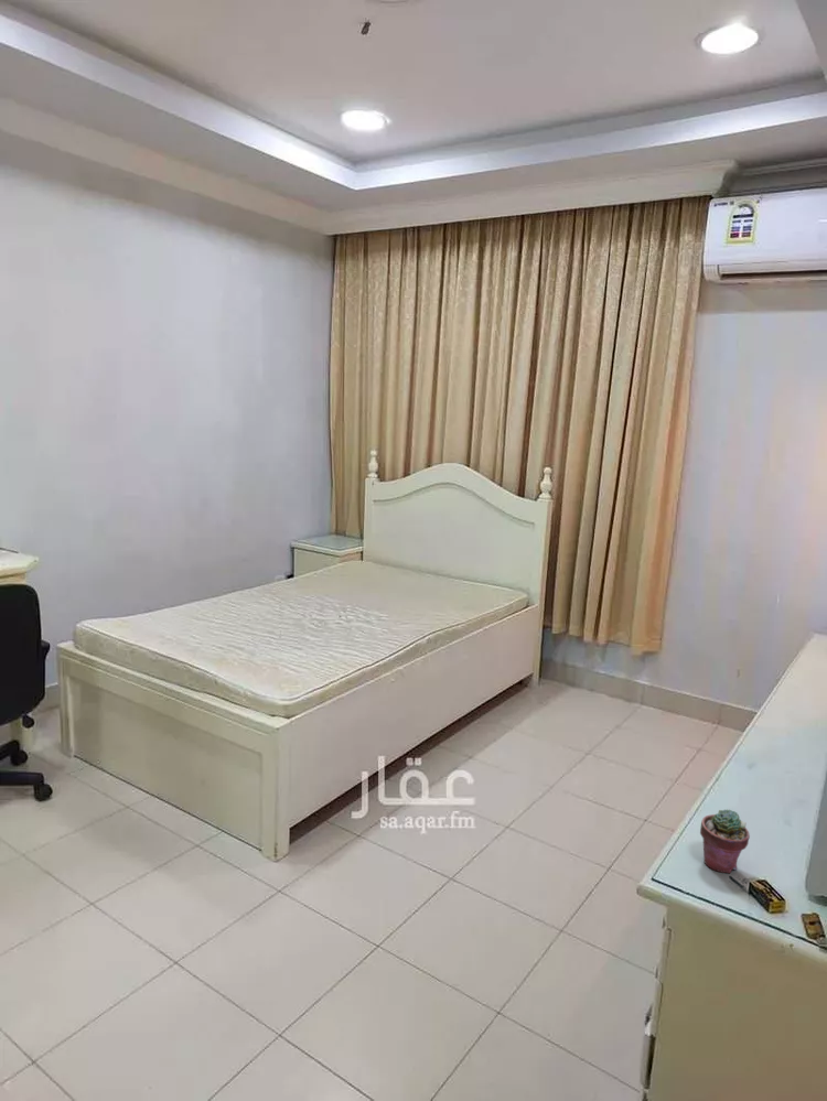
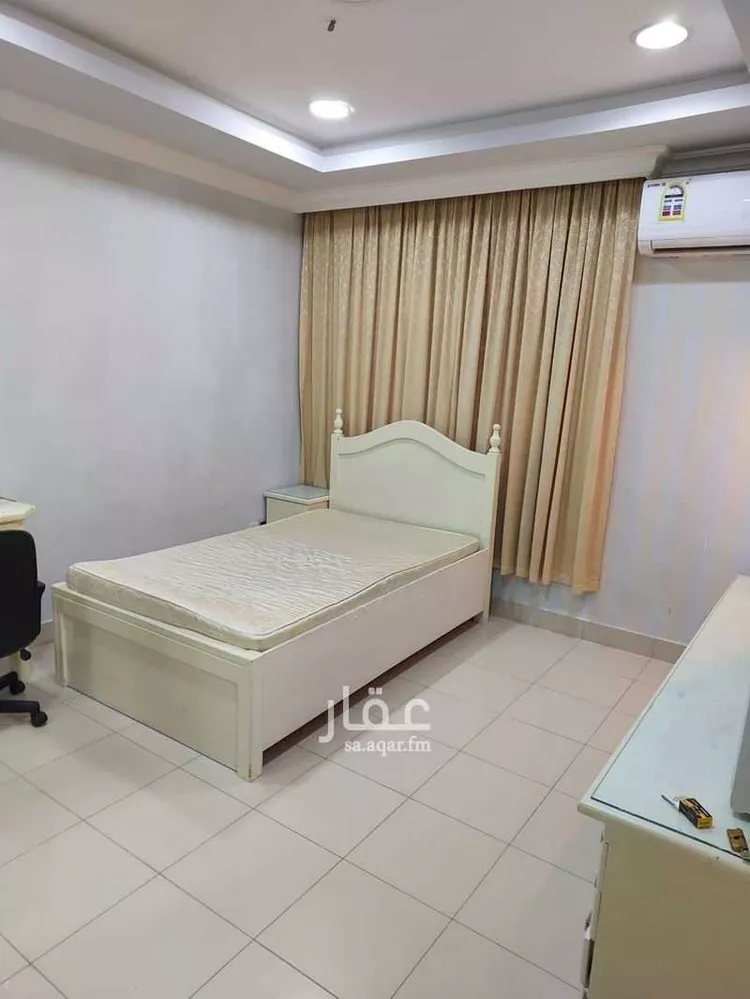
- potted succulent [699,808,751,874]
